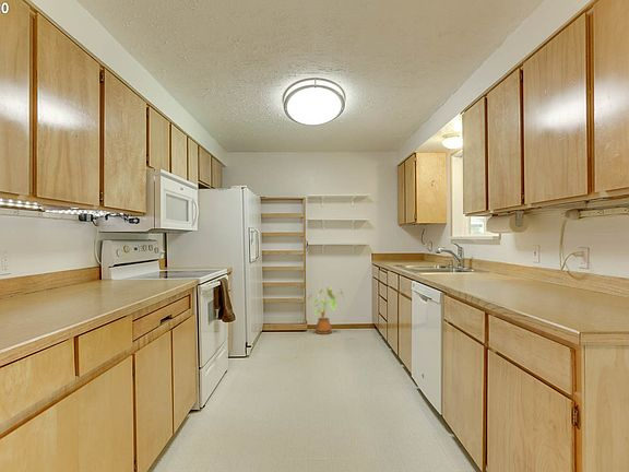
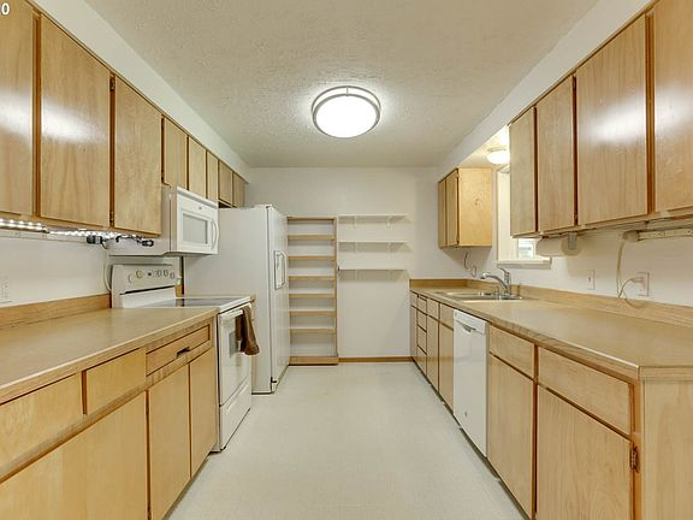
- house plant [307,286,345,335]
